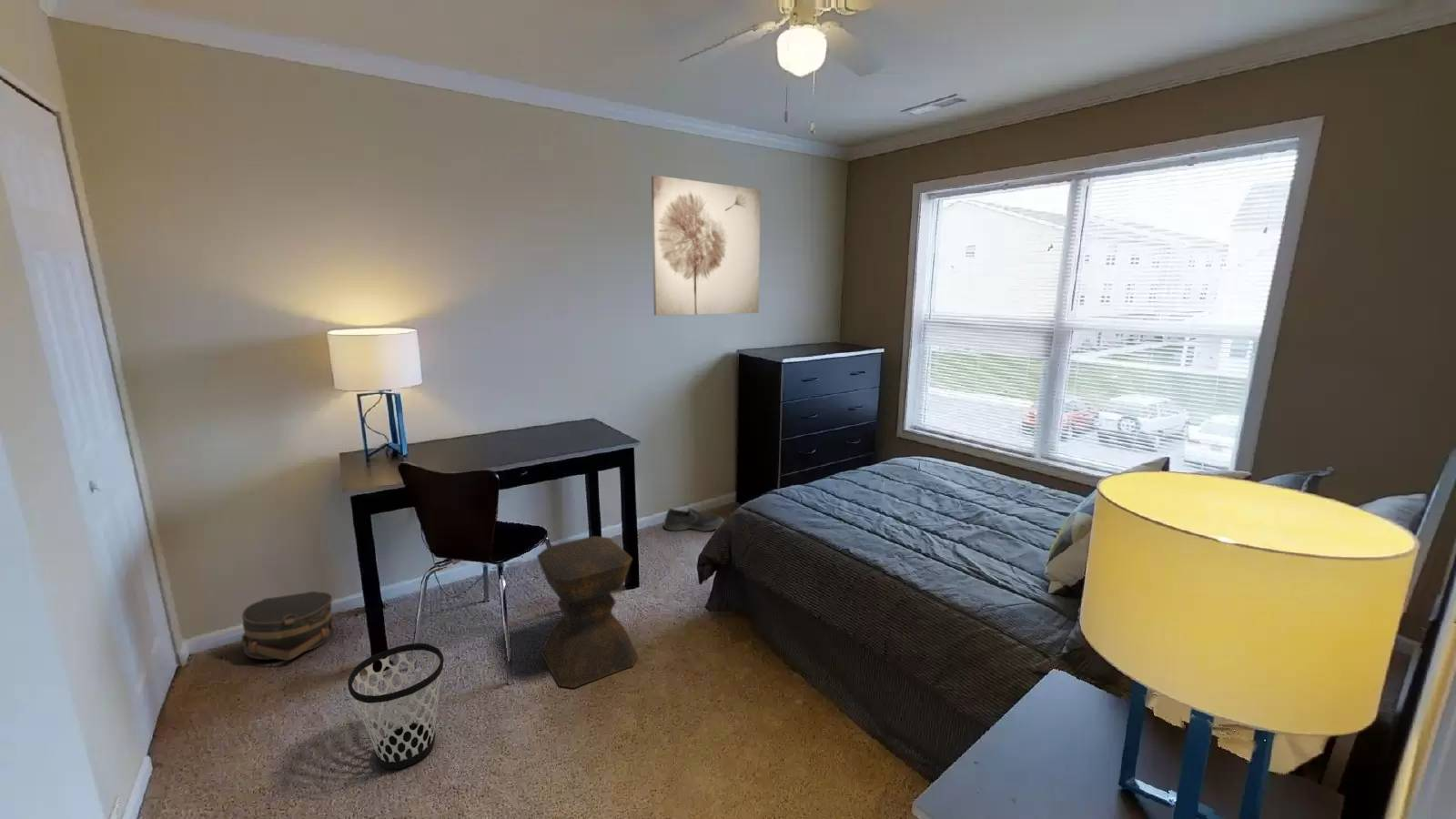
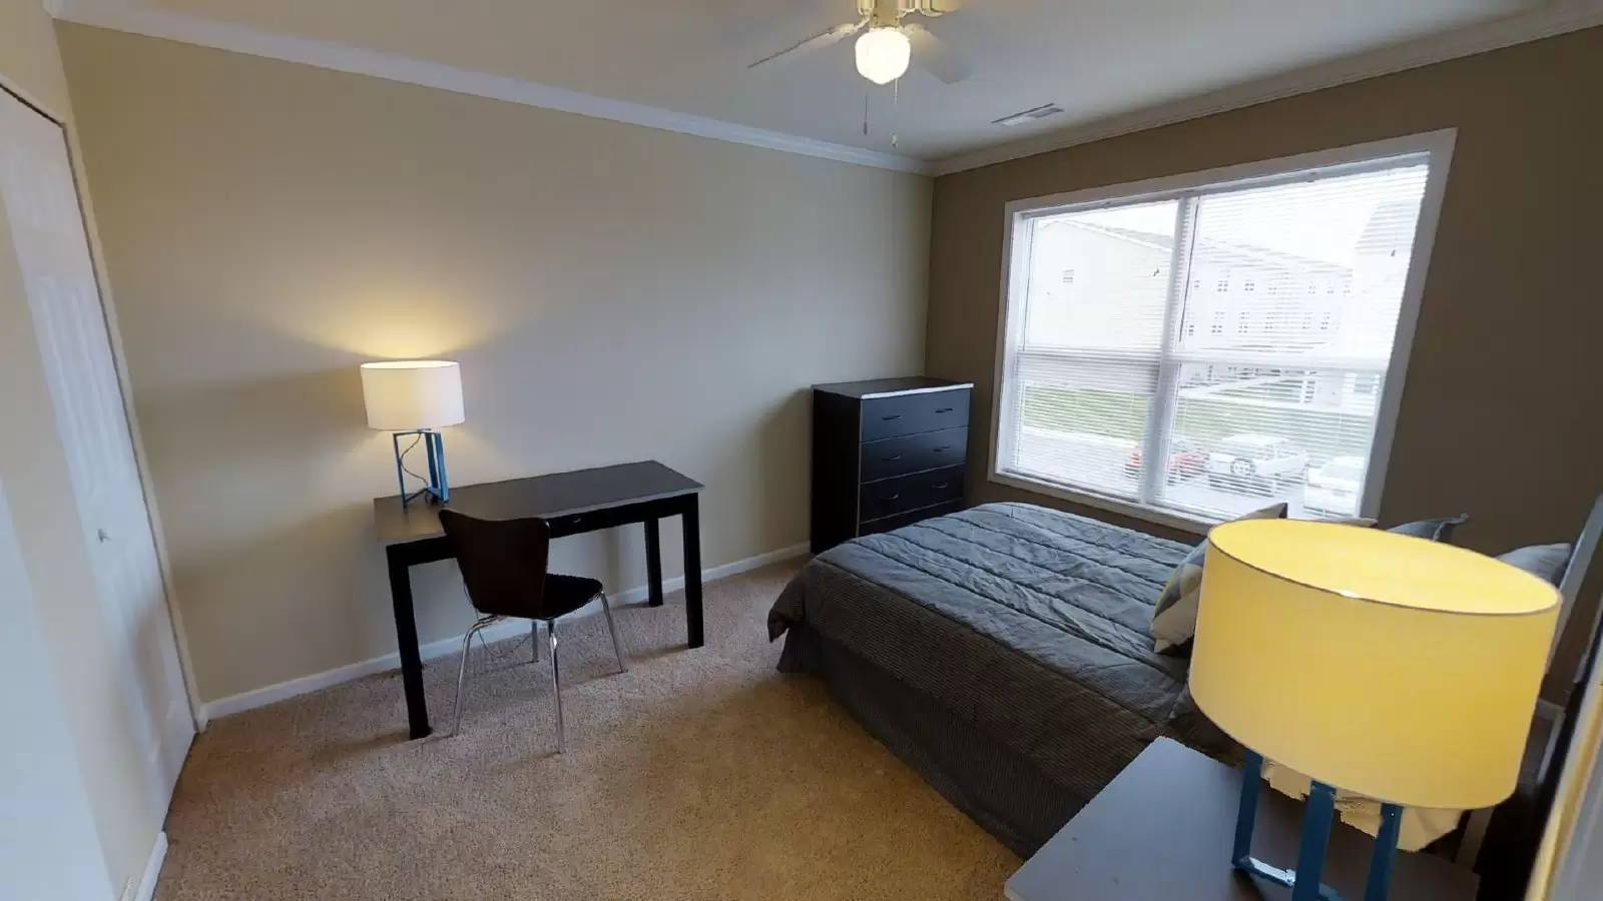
- hat box [240,591,336,662]
- stool [536,535,639,689]
- shoe [662,507,724,532]
- wall art [651,175,762,317]
- wastebasket [347,642,445,771]
